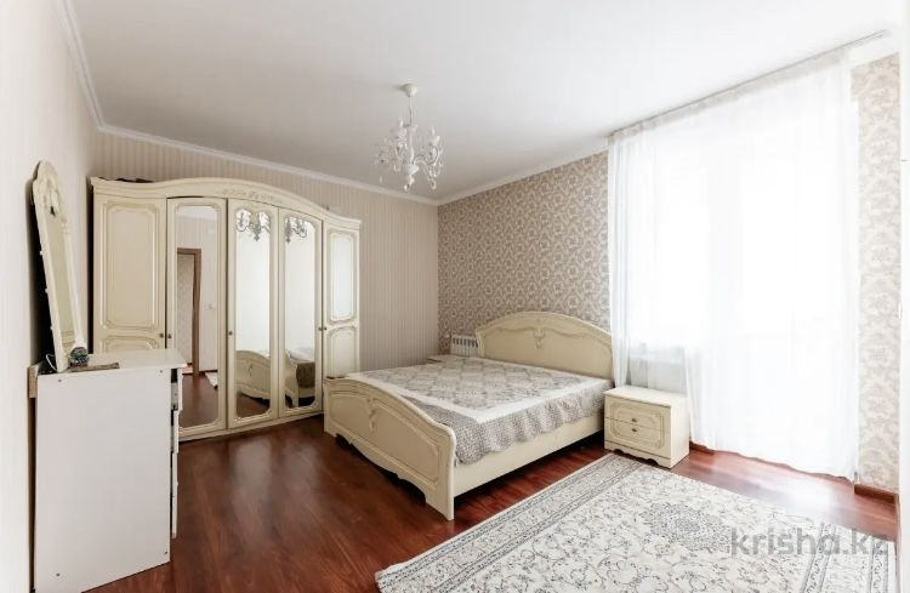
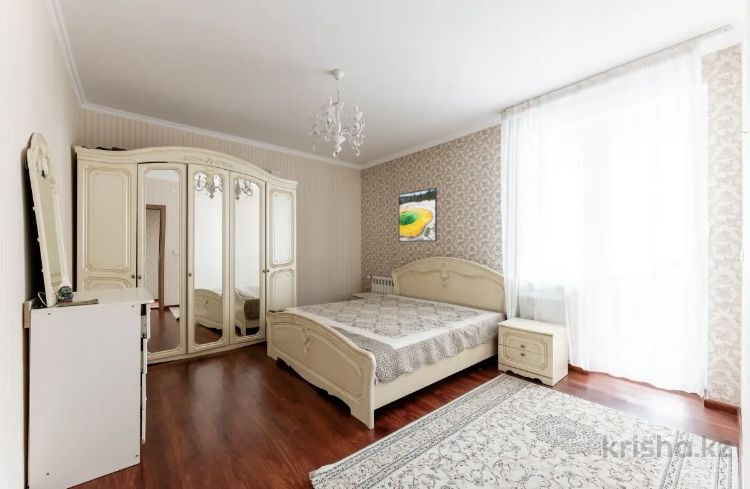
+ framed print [398,187,438,243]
